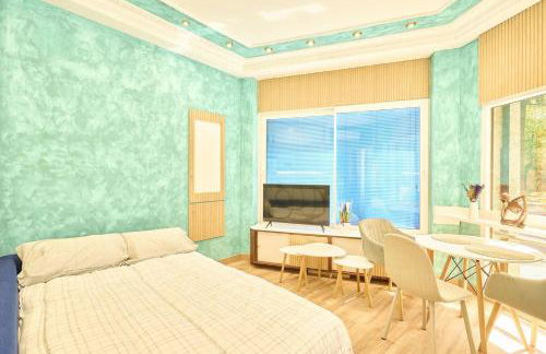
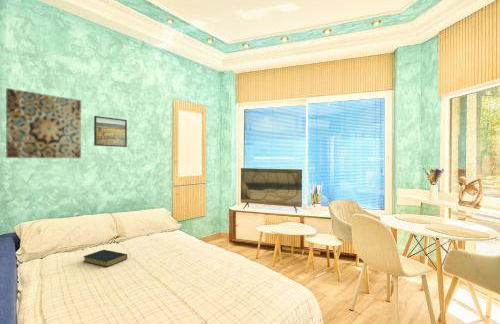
+ hardback book [82,249,128,268]
+ wall art [5,87,82,159]
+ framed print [93,115,128,148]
